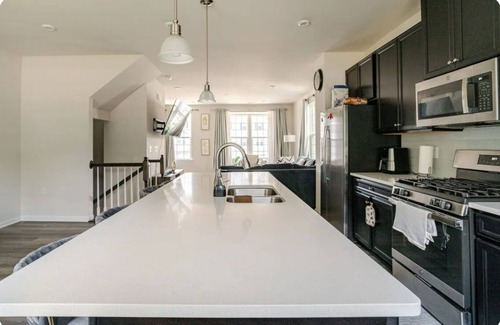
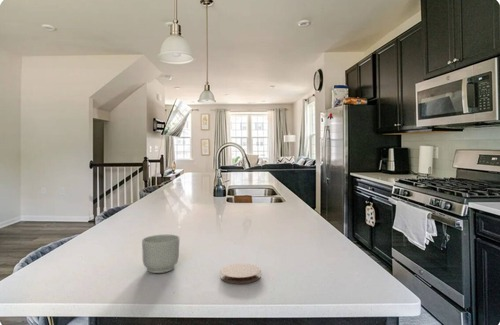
+ mug [141,234,180,274]
+ coaster [219,263,262,284]
